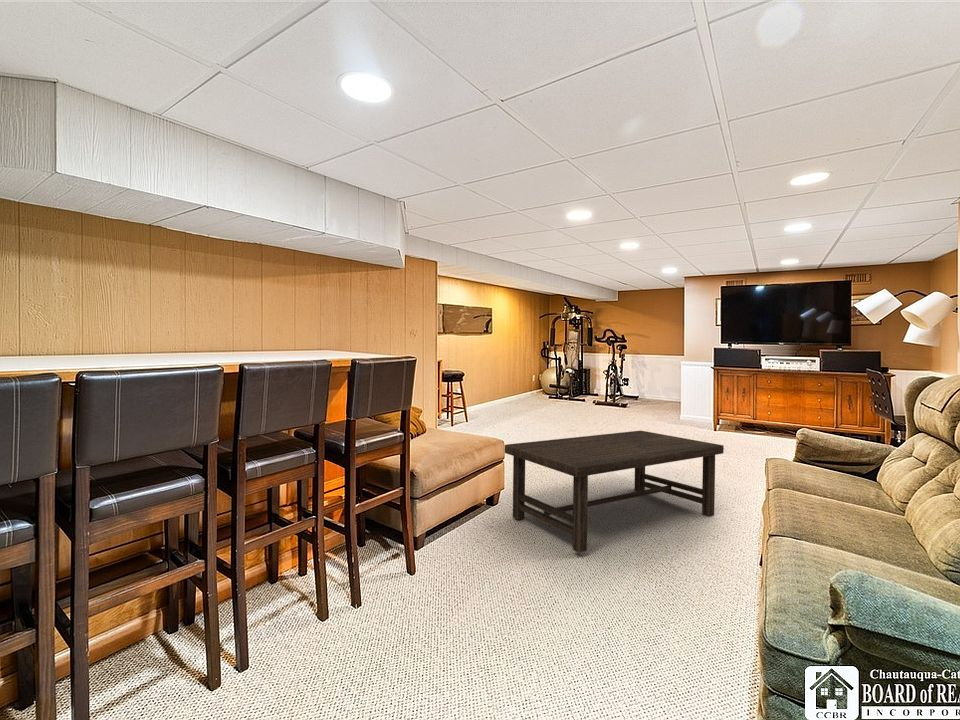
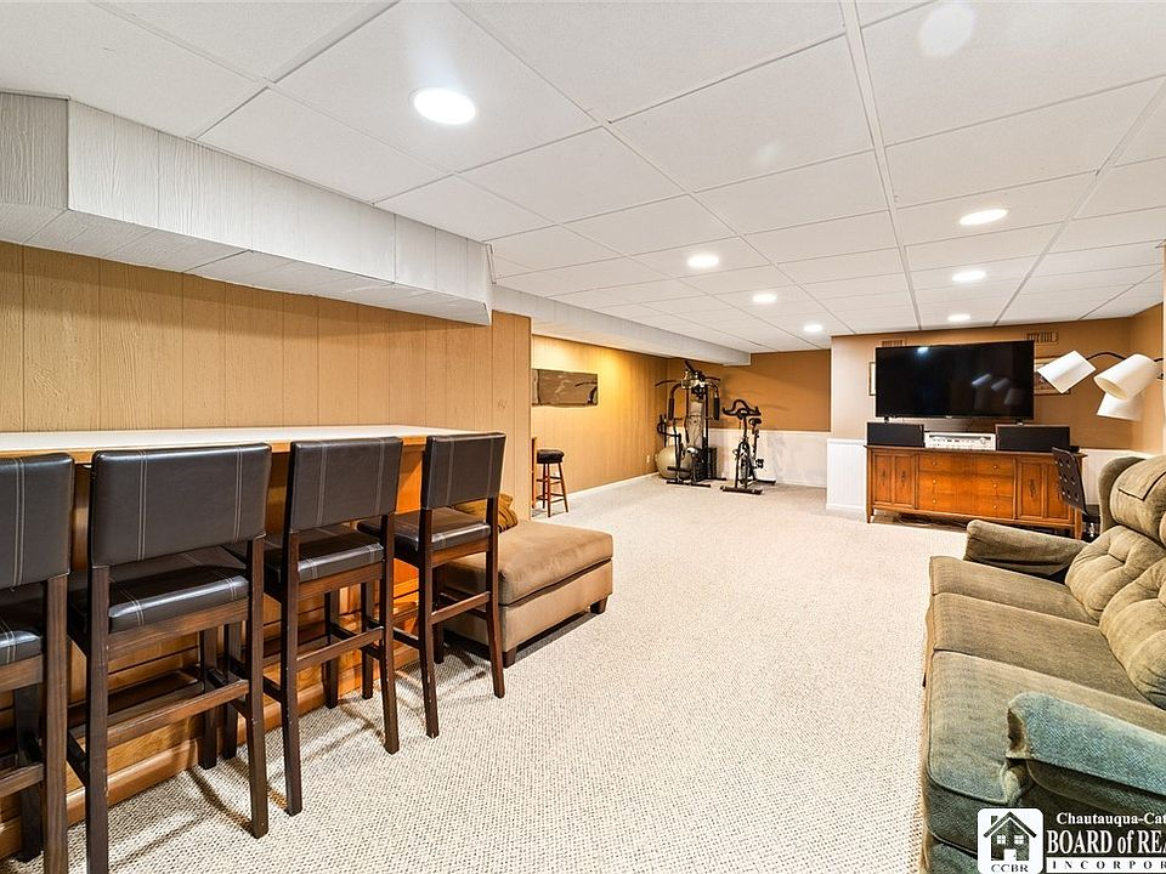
- coffee table [504,430,725,554]
